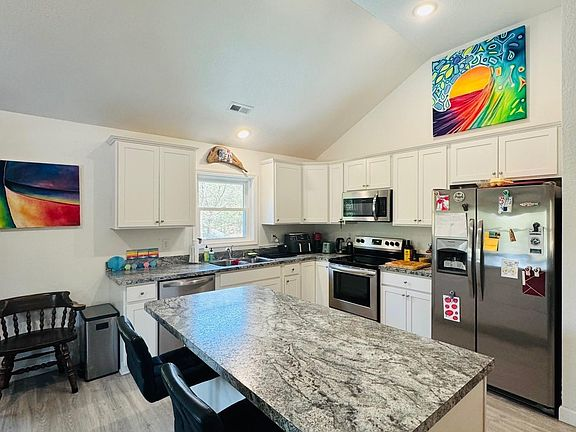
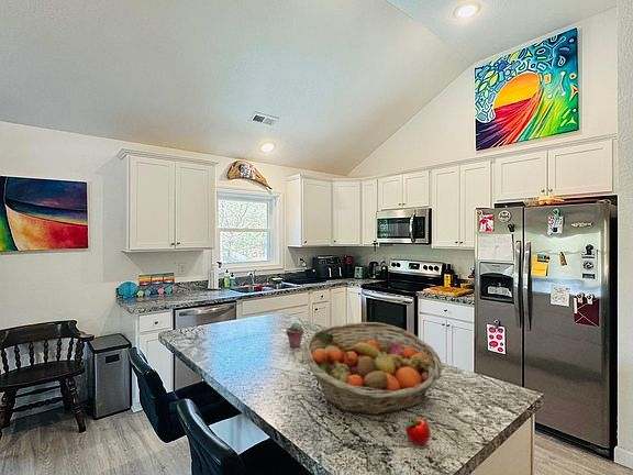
+ fruit basket [302,321,444,417]
+ potted succulent [285,322,304,349]
+ apple [404,417,431,445]
